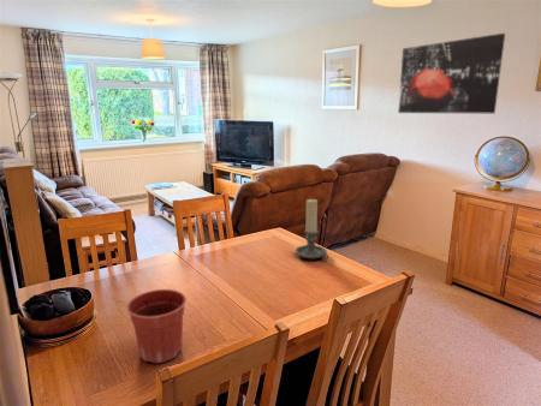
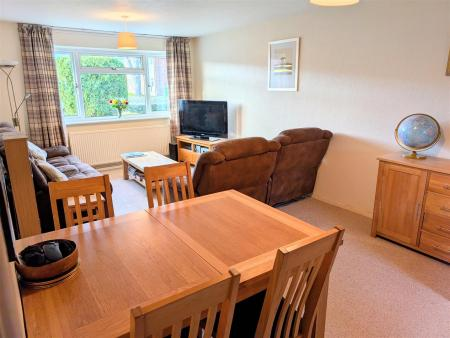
- wall art [397,32,506,115]
- flower pot [126,288,188,364]
- candle holder [295,198,329,262]
